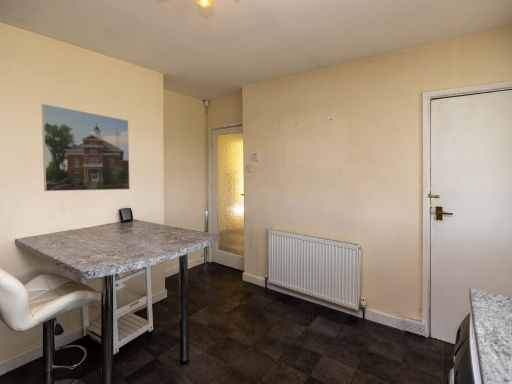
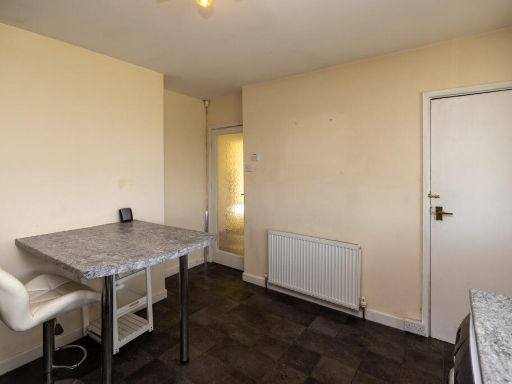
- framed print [41,103,131,192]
